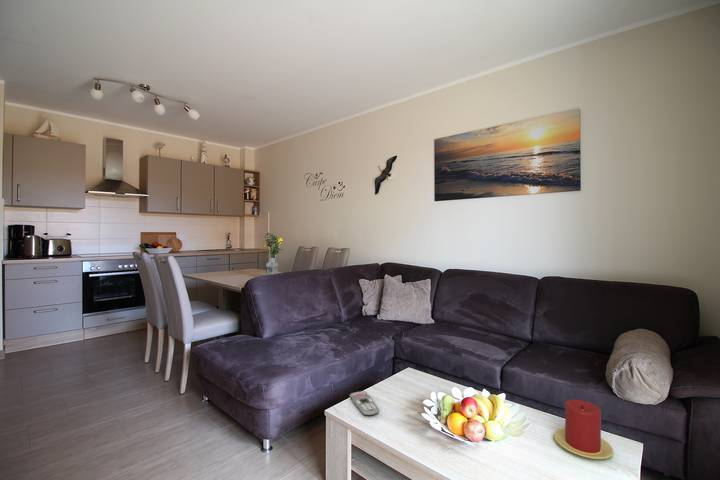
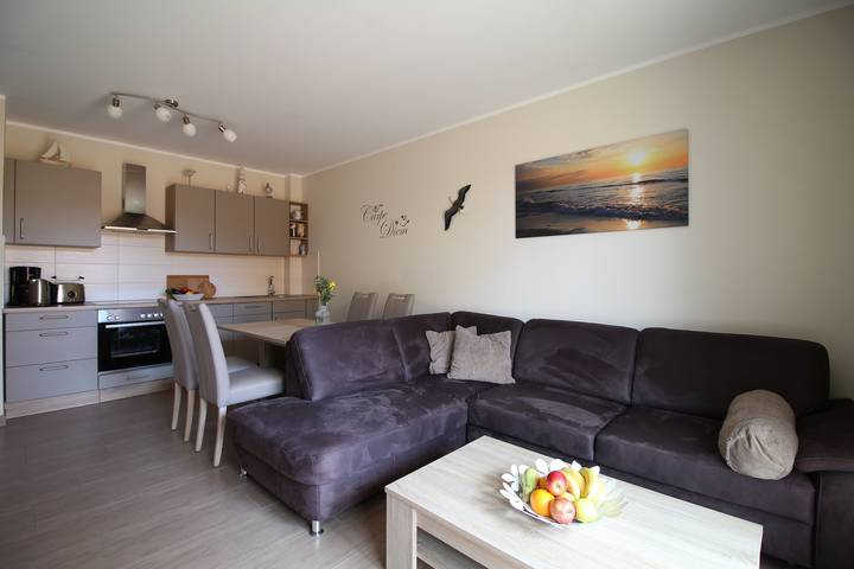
- candle [553,399,614,460]
- remote control [349,390,380,417]
